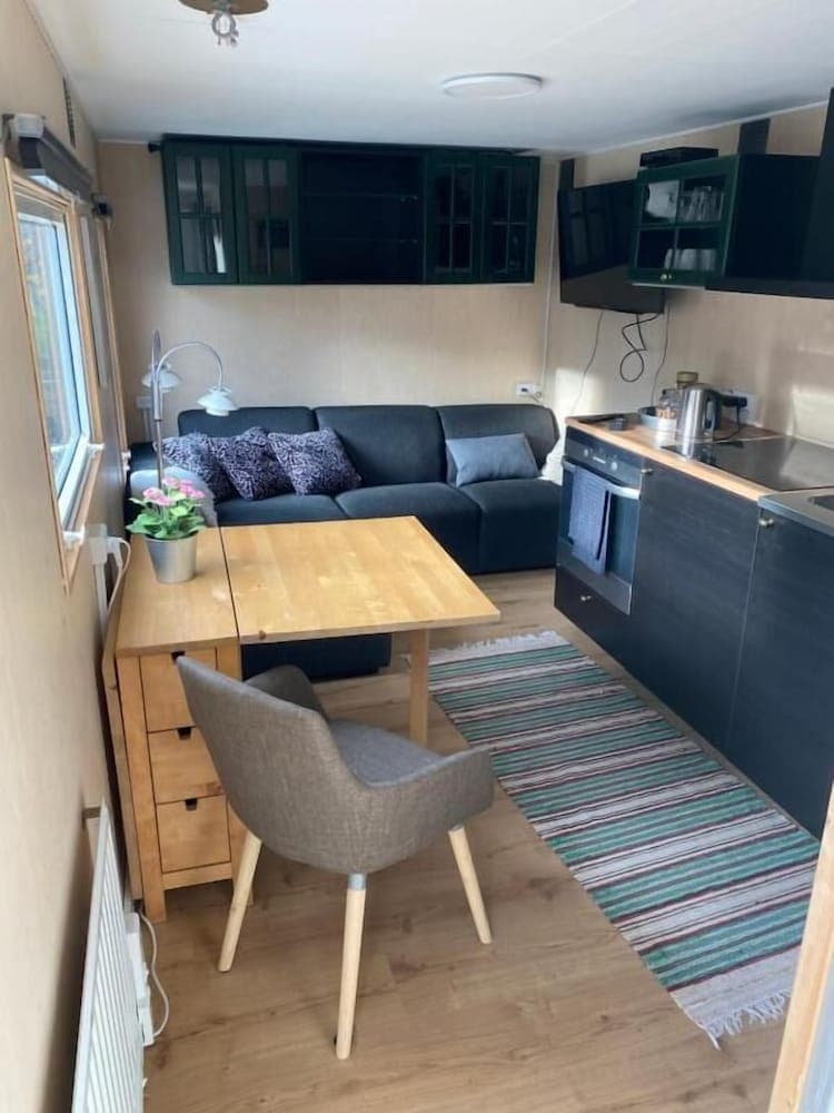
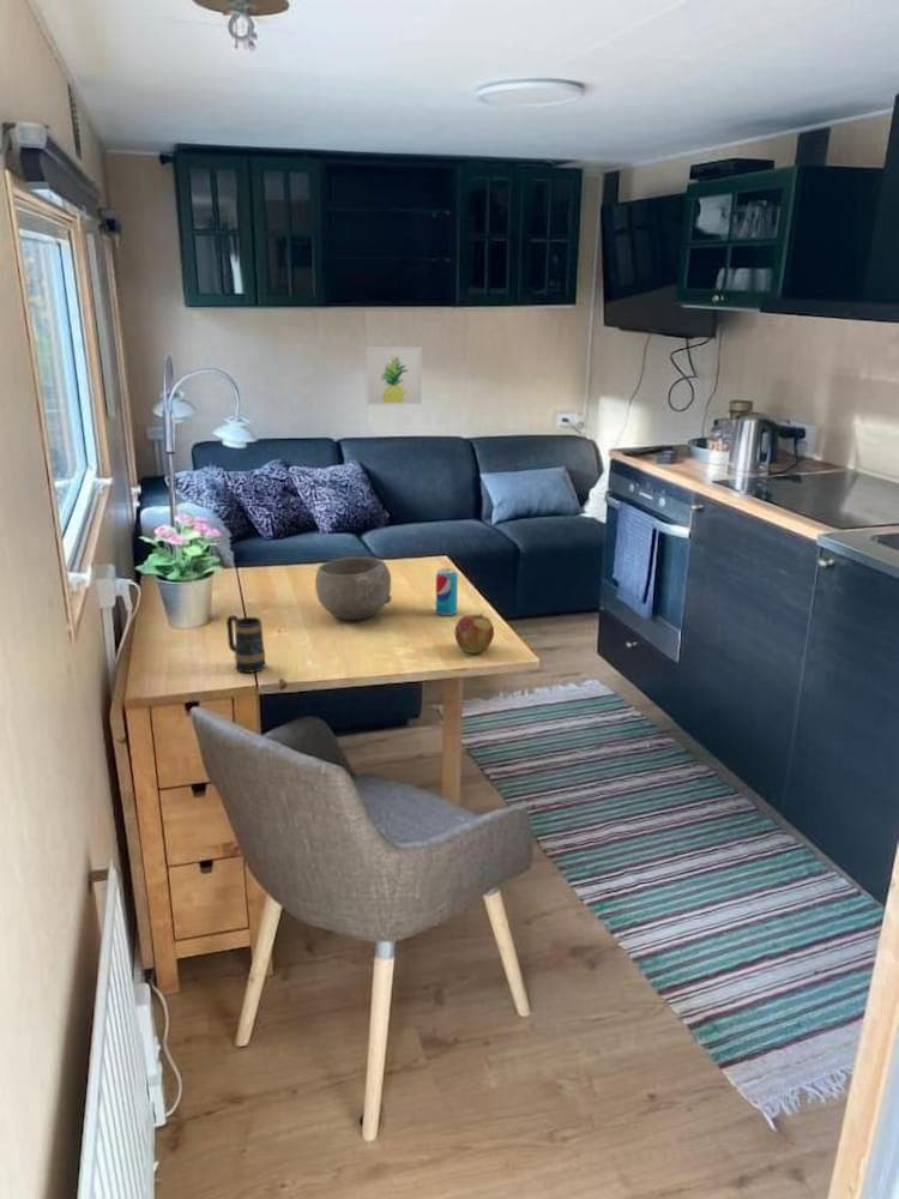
+ apple [454,611,495,655]
+ bowl [314,555,393,621]
+ beverage can [435,567,459,616]
+ wall art [364,345,423,406]
+ mug [225,614,266,674]
